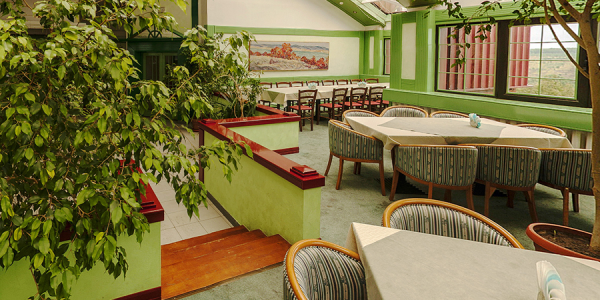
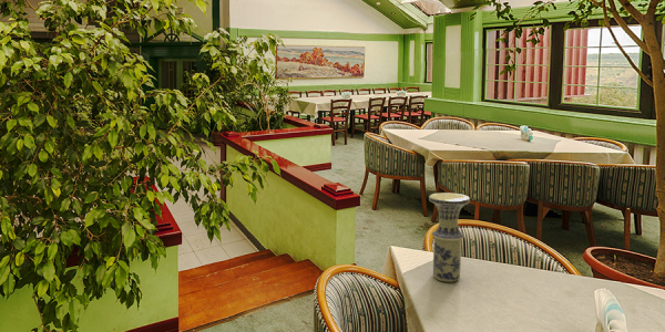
+ vase [428,191,471,282]
